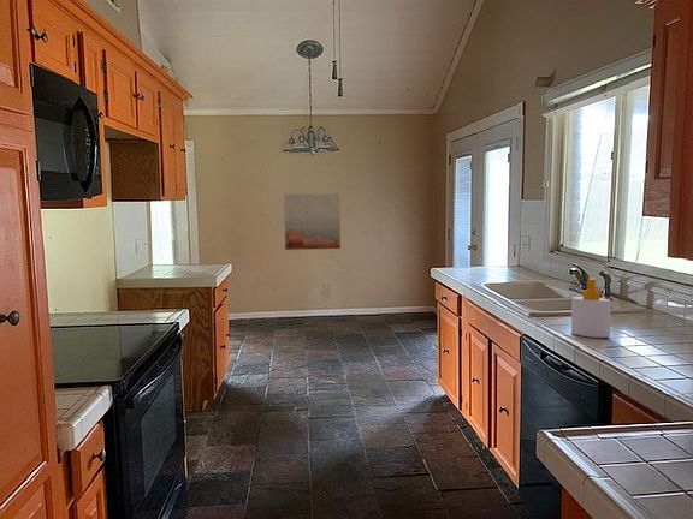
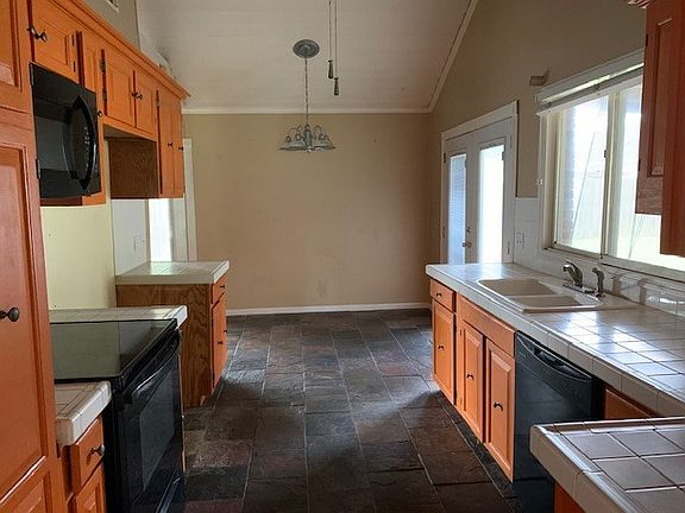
- soap bottle [570,278,612,339]
- wall art [283,192,342,251]
